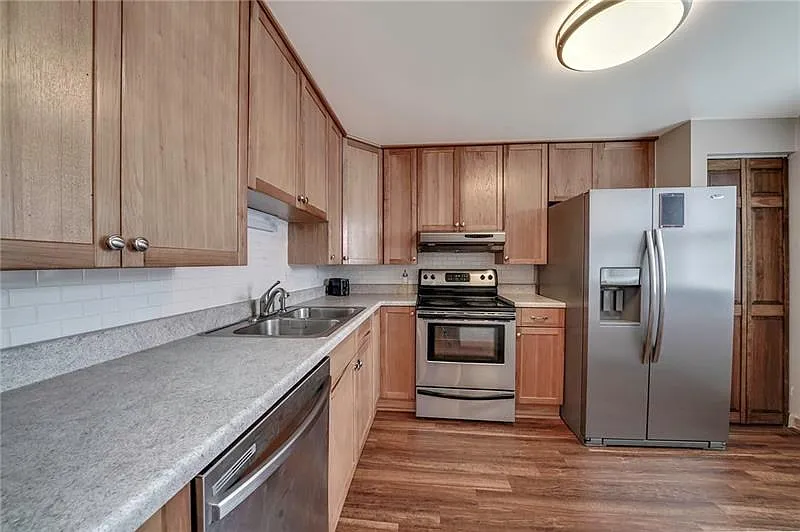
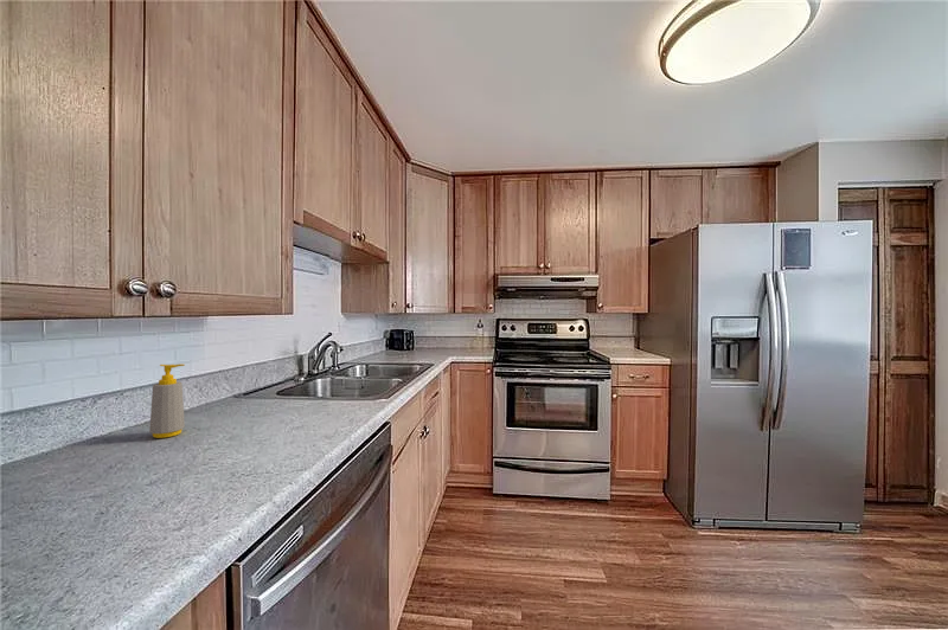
+ soap bottle [148,362,186,439]
